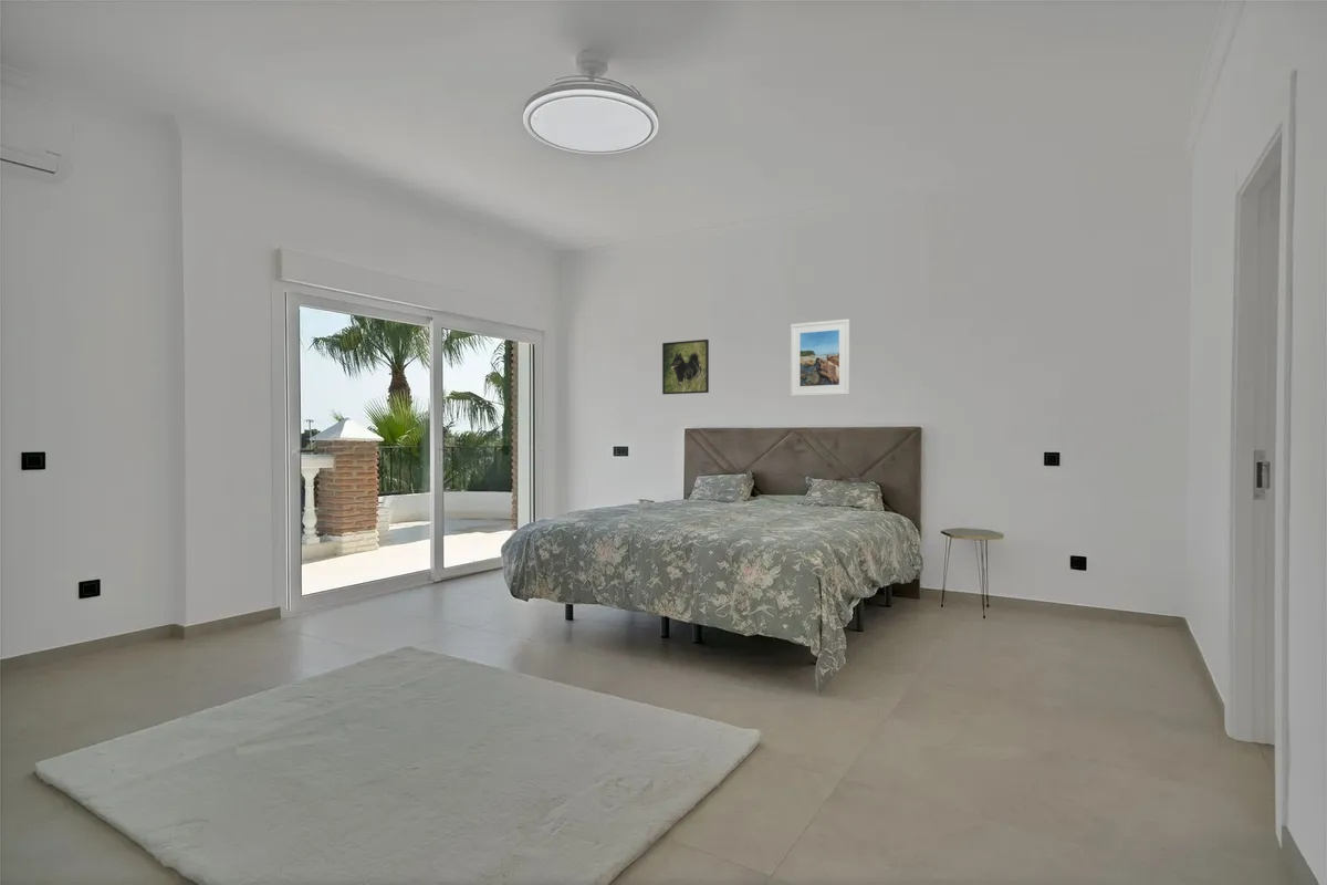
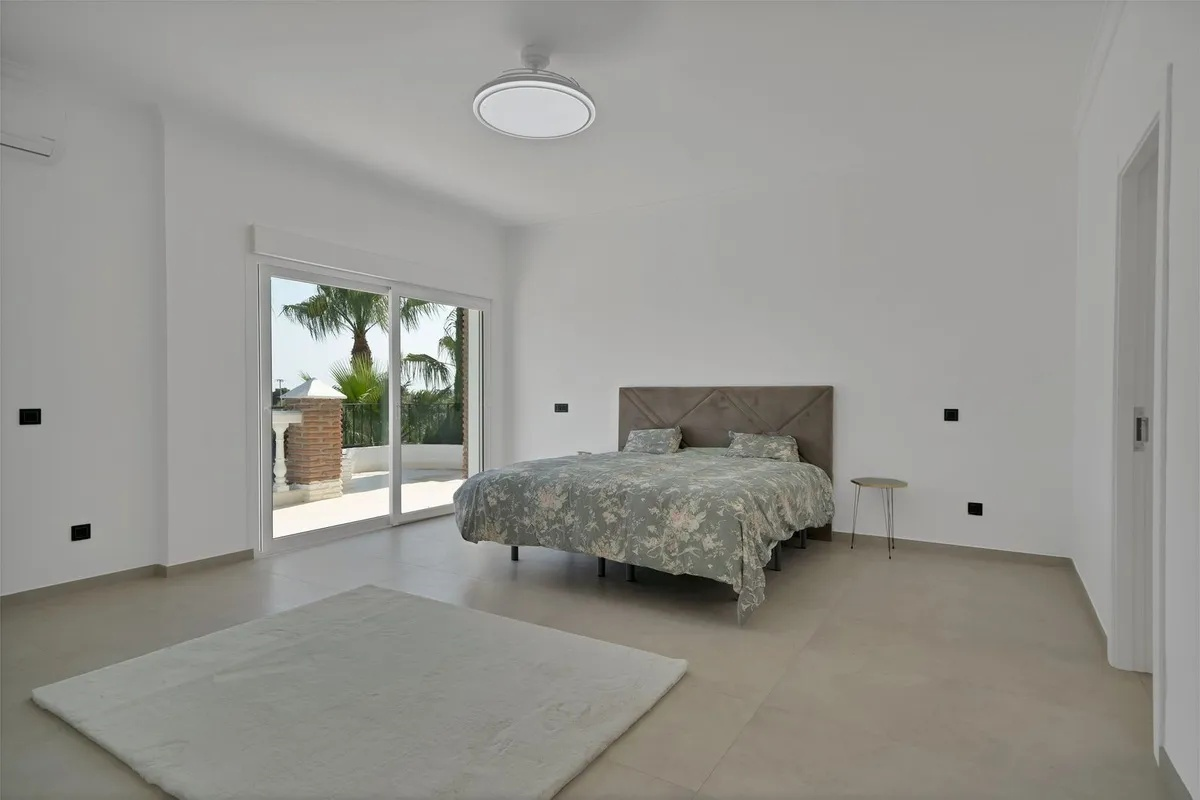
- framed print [790,319,850,397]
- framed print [661,339,710,395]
